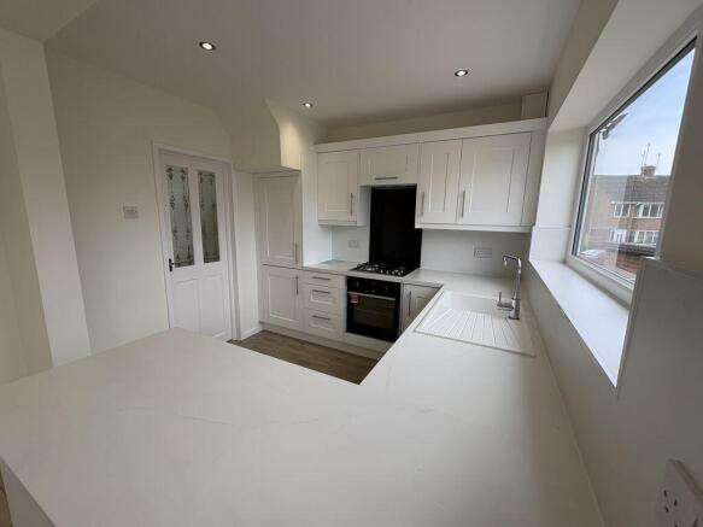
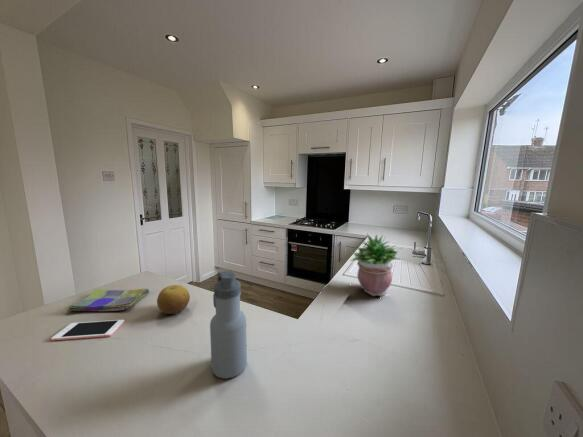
+ water bottle [209,269,248,380]
+ potted plant [350,233,403,297]
+ fruit [156,284,191,315]
+ dish towel [66,287,150,312]
+ cell phone [50,319,125,342]
